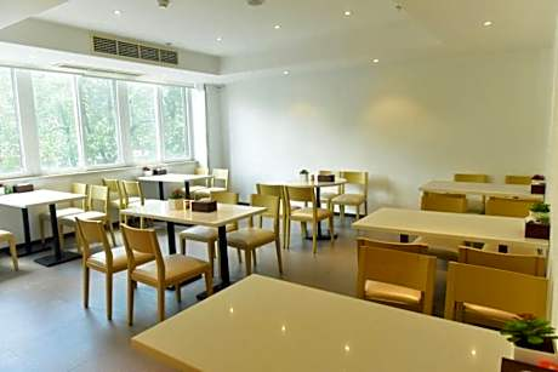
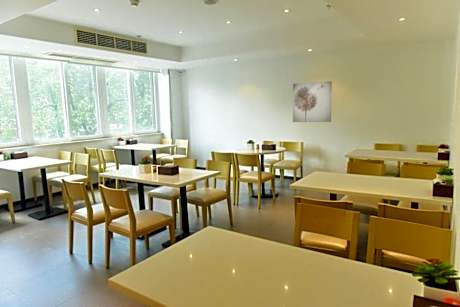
+ wall art [292,80,333,123]
